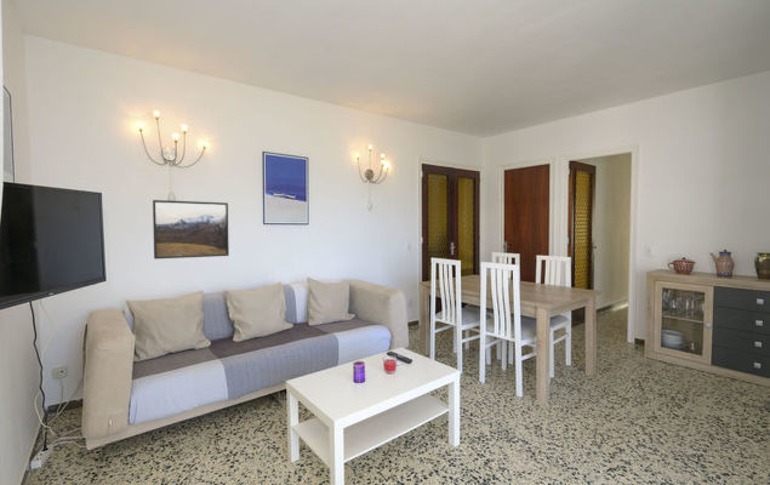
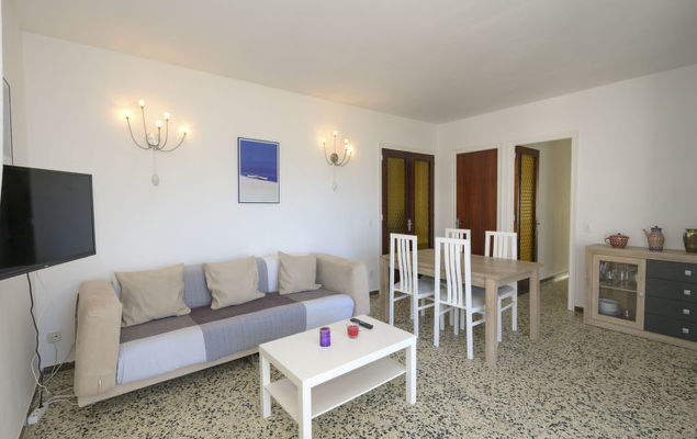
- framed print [152,199,230,261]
